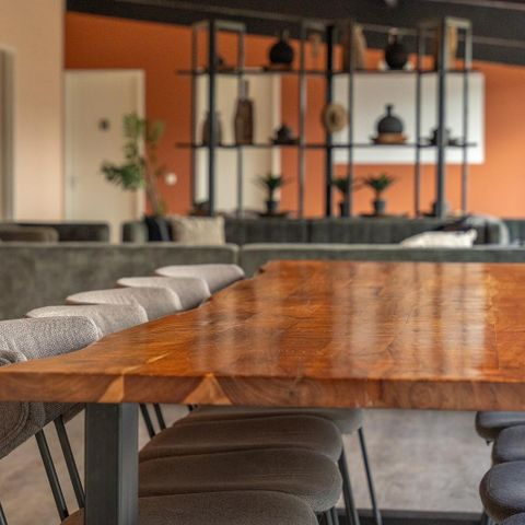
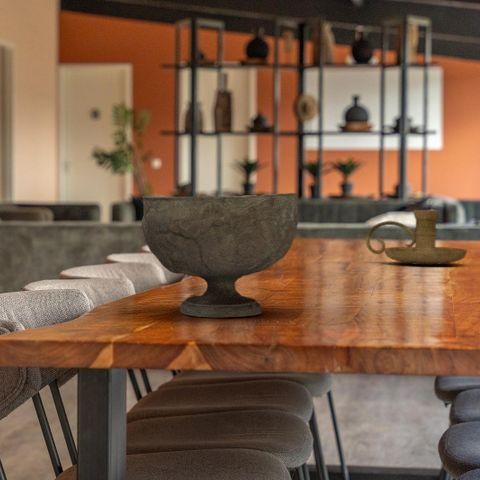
+ candle holder [365,209,468,266]
+ decorative bowl [141,192,299,319]
